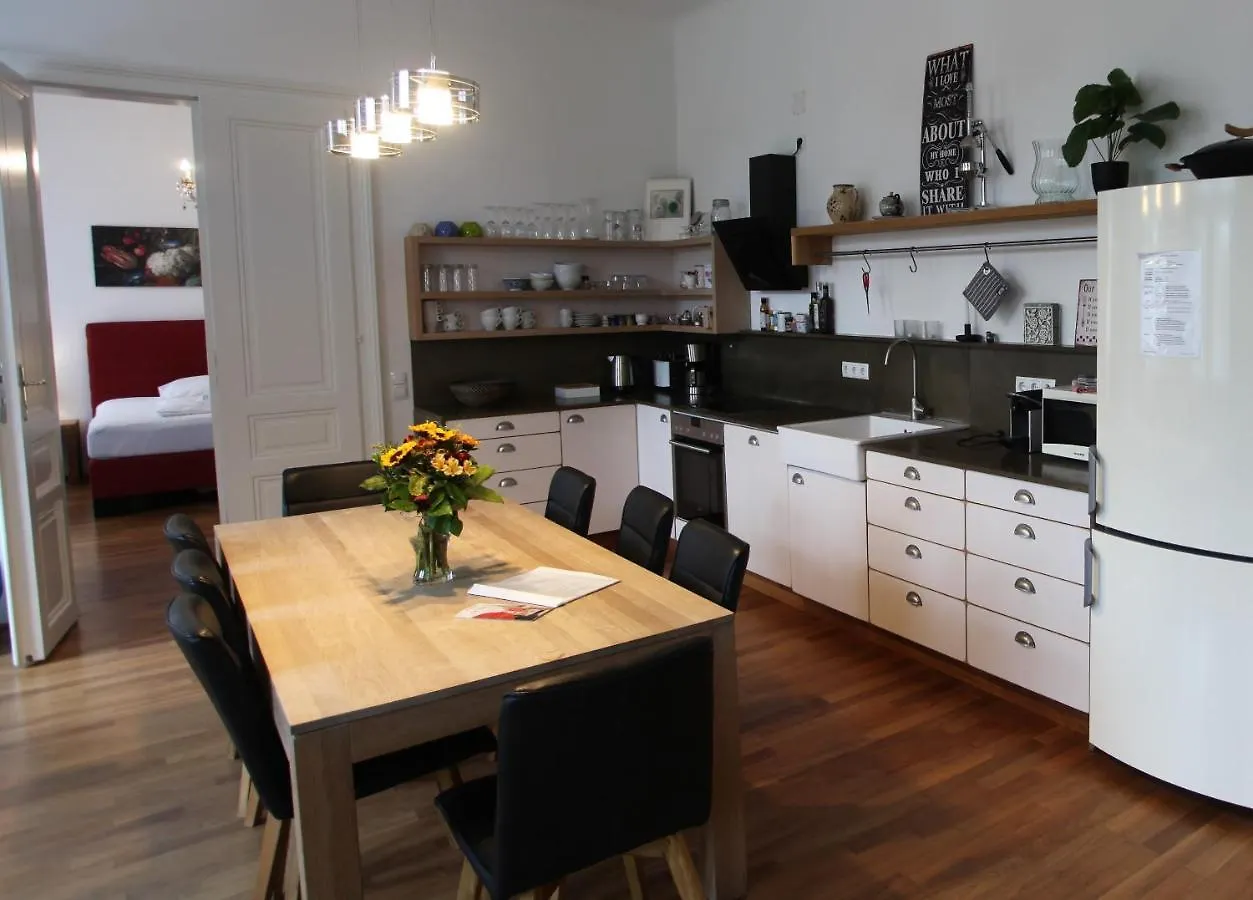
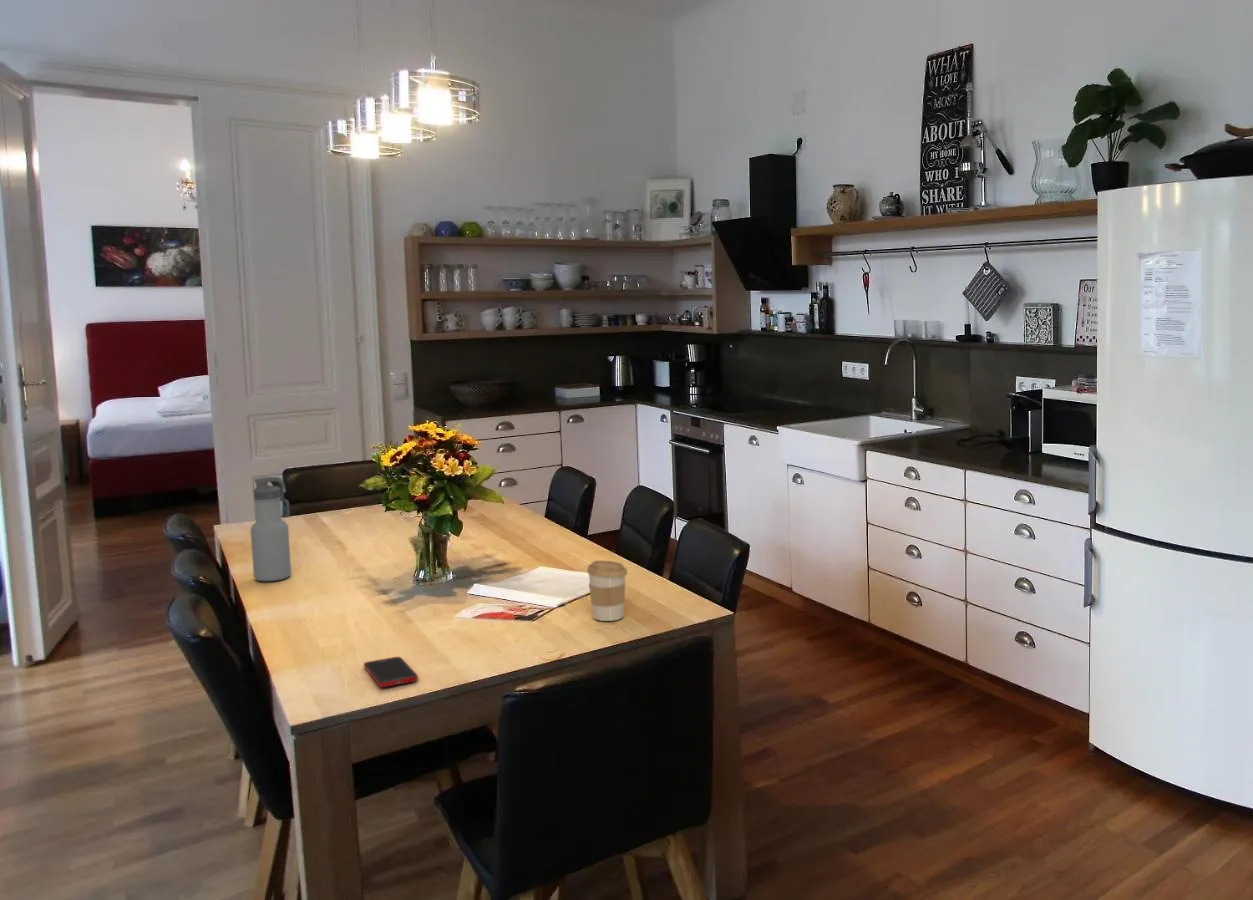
+ water bottle [250,476,292,582]
+ coffee cup [586,559,628,622]
+ cell phone [363,656,419,688]
